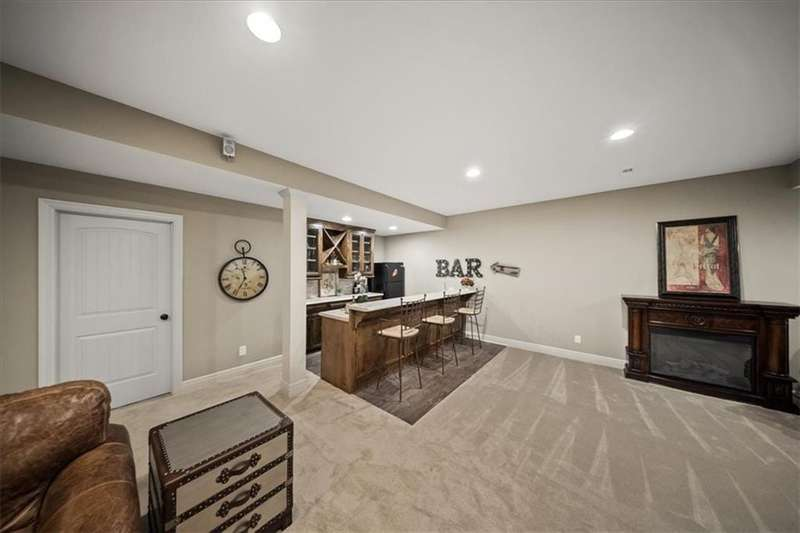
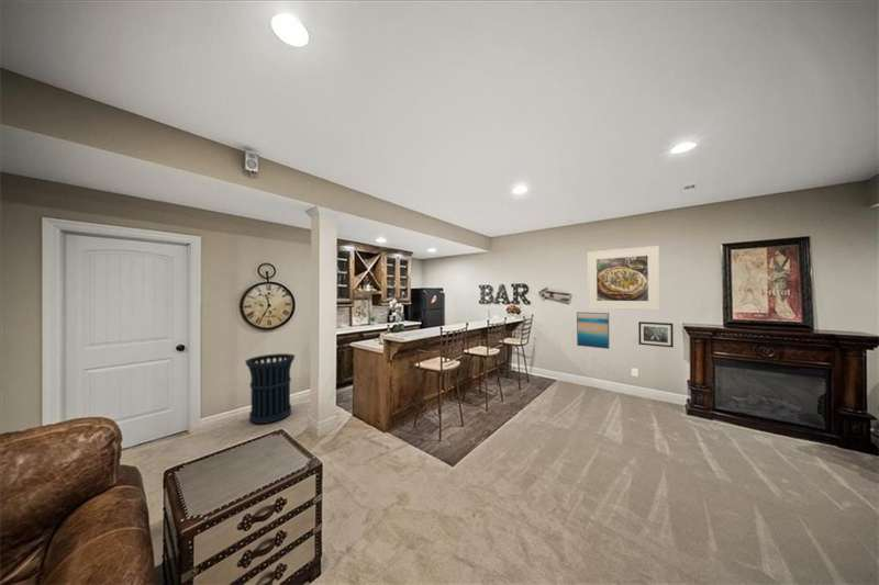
+ wall art [637,320,675,349]
+ wall art [576,311,611,350]
+ trash can [244,352,296,425]
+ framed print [587,245,660,312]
